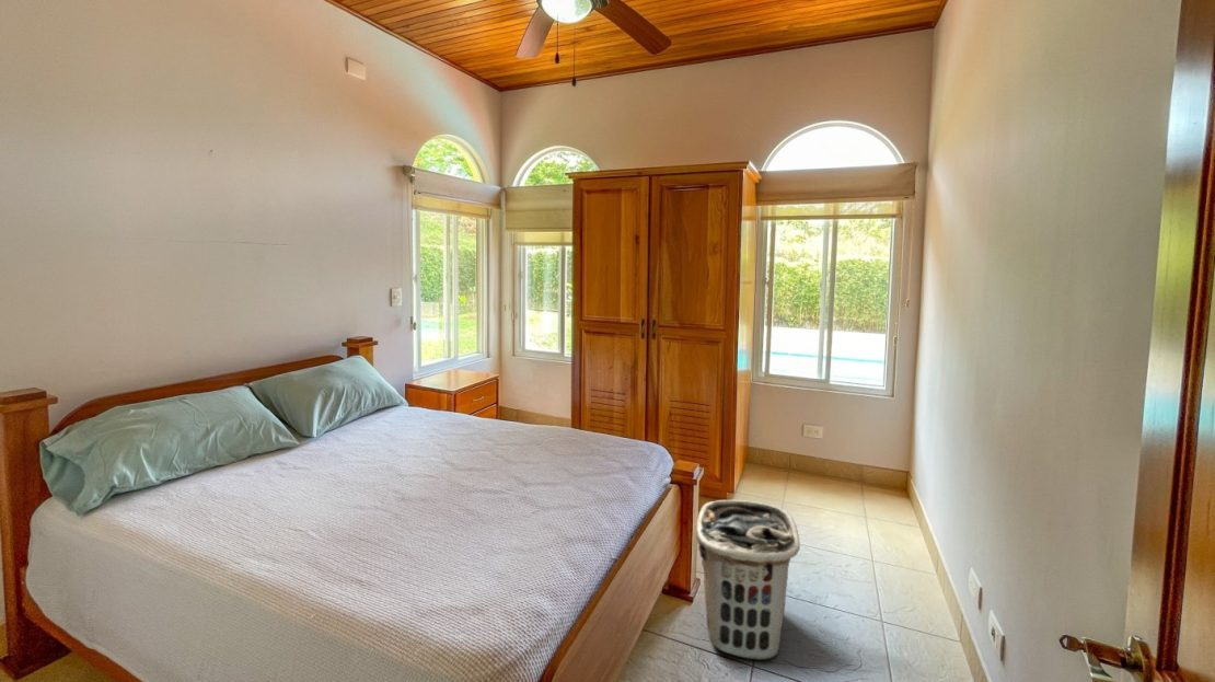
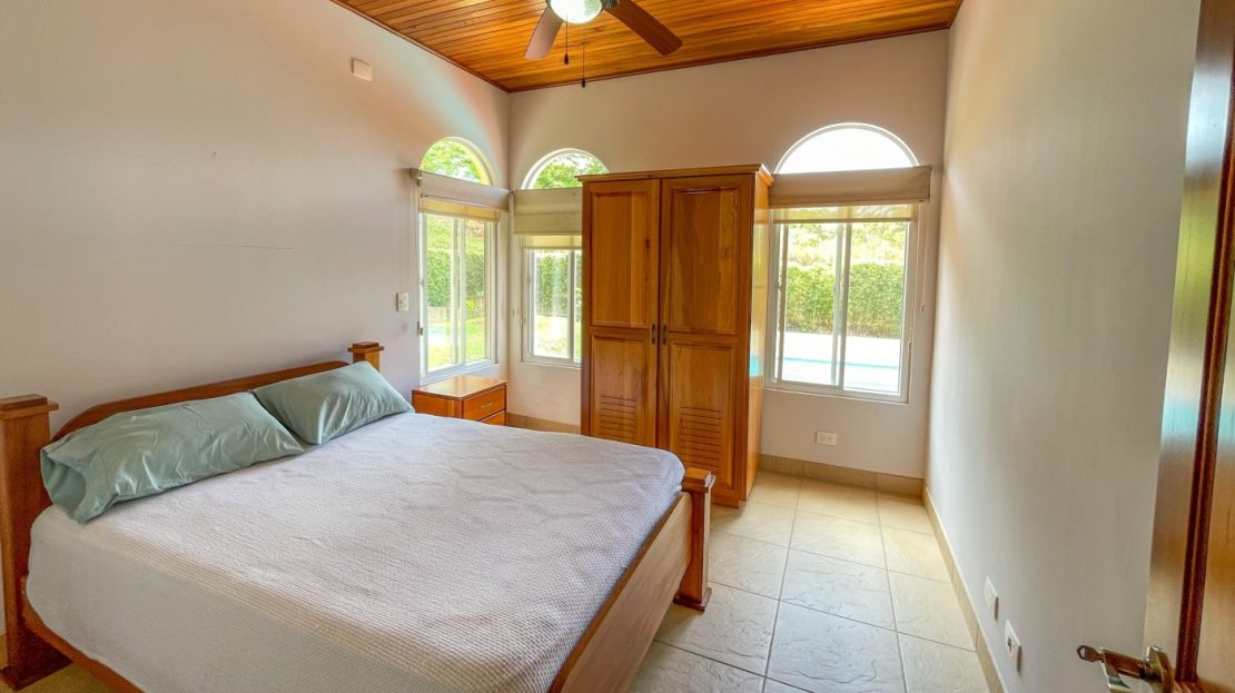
- clothes hamper [695,499,801,661]
